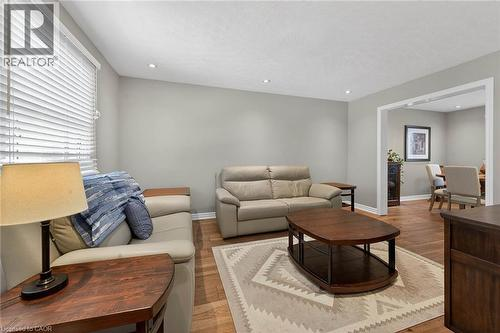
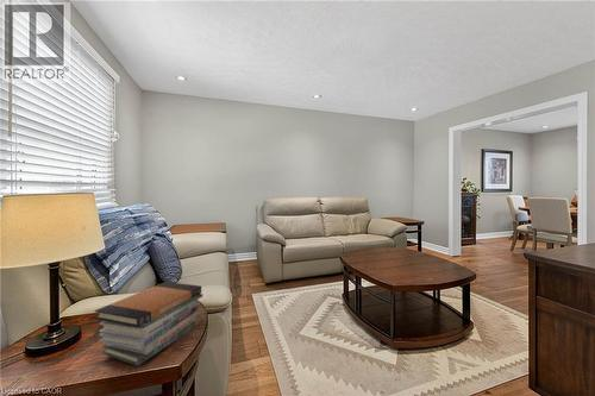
+ book stack [94,281,203,366]
